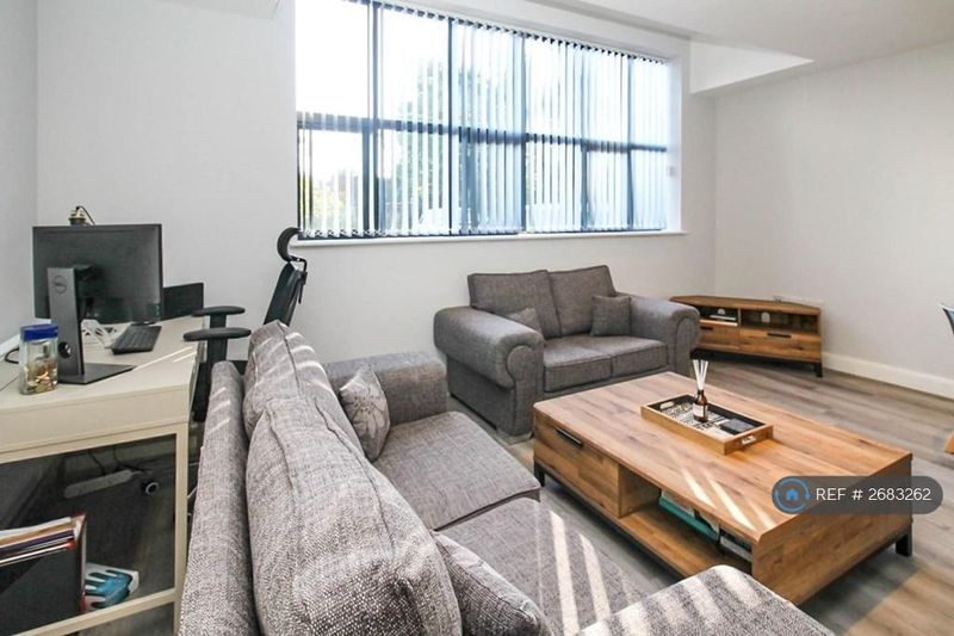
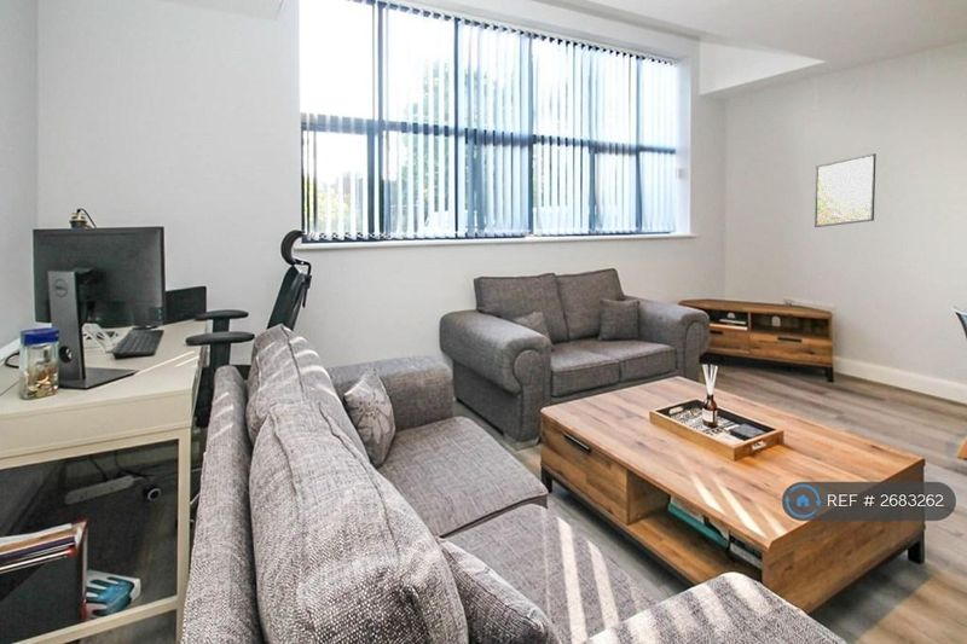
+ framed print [813,152,878,228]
